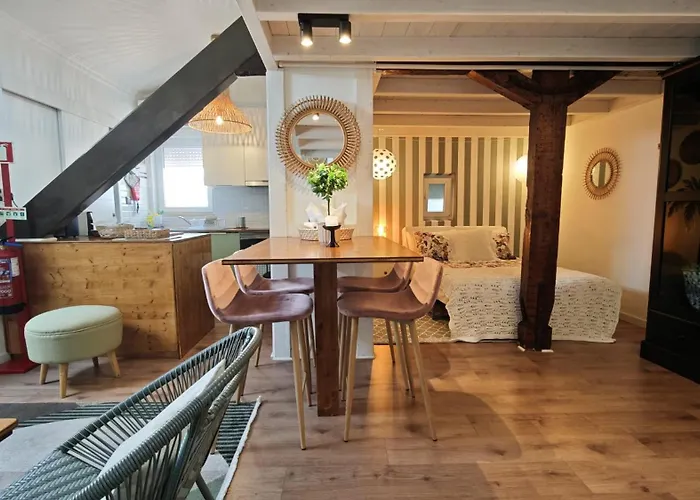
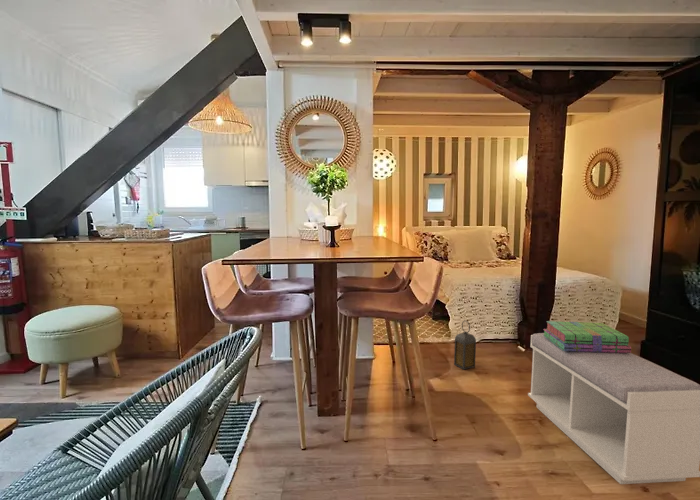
+ stack of books [542,320,632,353]
+ bench [527,332,700,485]
+ lantern [453,319,477,370]
